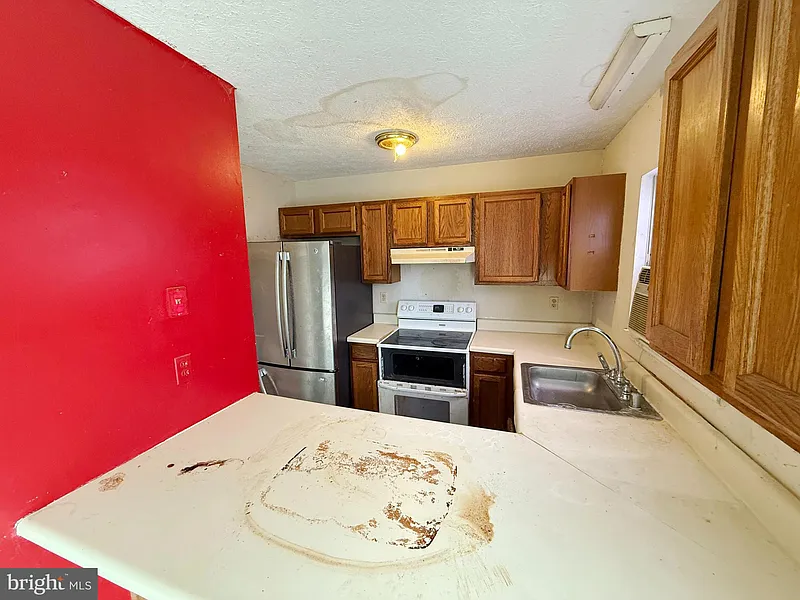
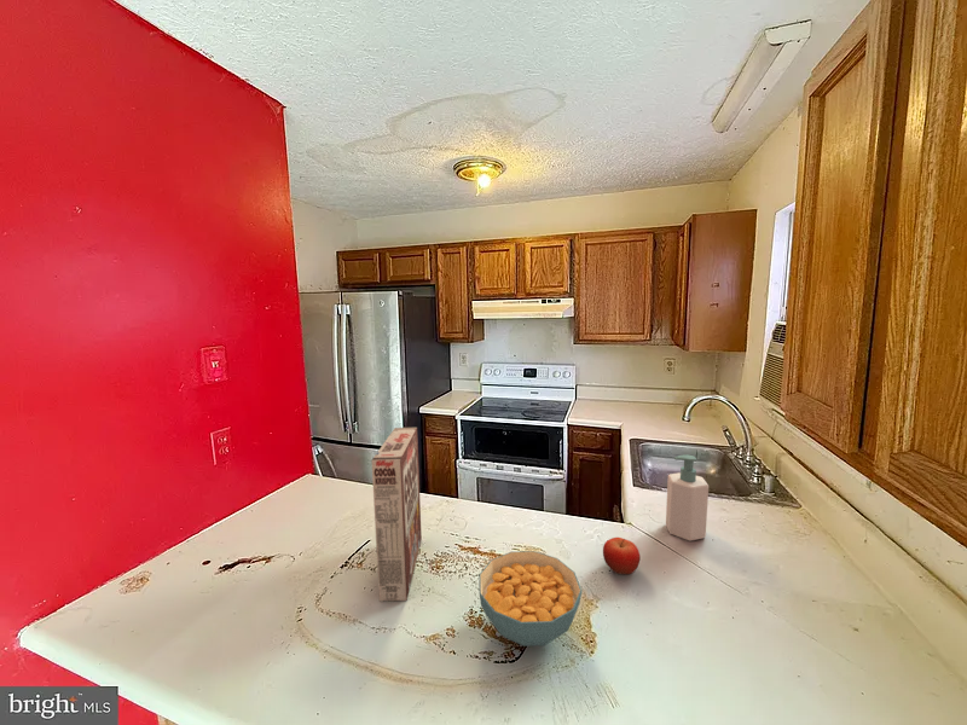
+ soap bottle [665,453,710,543]
+ cereal bowl [477,550,583,648]
+ fruit [602,536,641,575]
+ cereal box [371,427,423,603]
